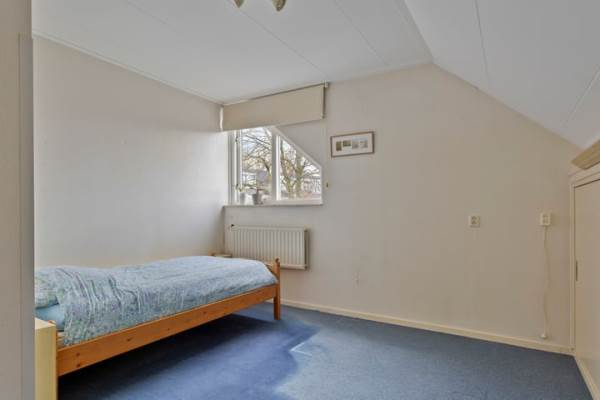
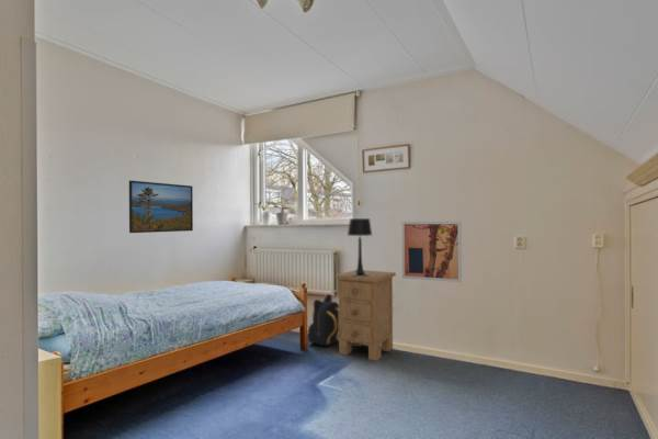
+ backpack [307,293,339,348]
+ table lamp [347,217,373,277]
+ wall art [401,221,463,283]
+ nightstand [334,269,397,362]
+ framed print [128,180,194,234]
